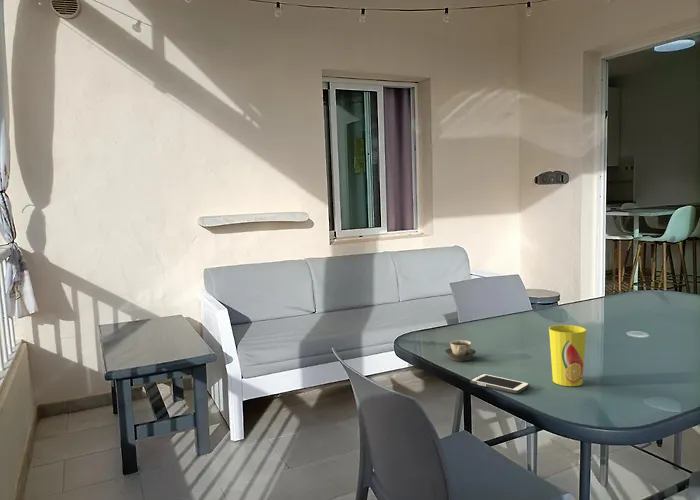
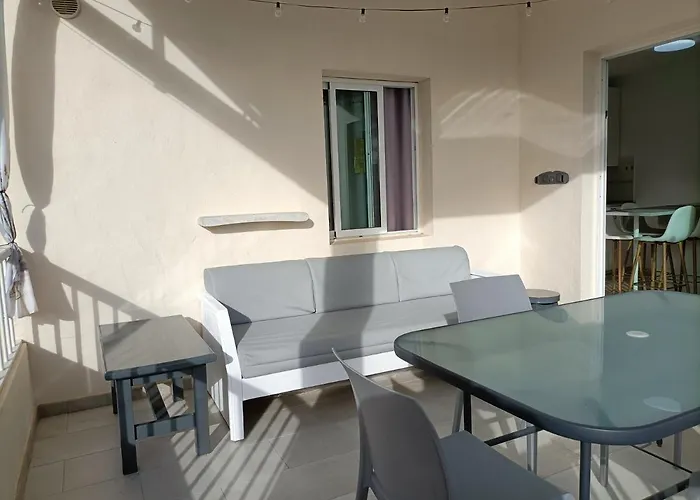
- cup [548,324,587,387]
- cup [444,339,477,362]
- cell phone [469,373,531,394]
